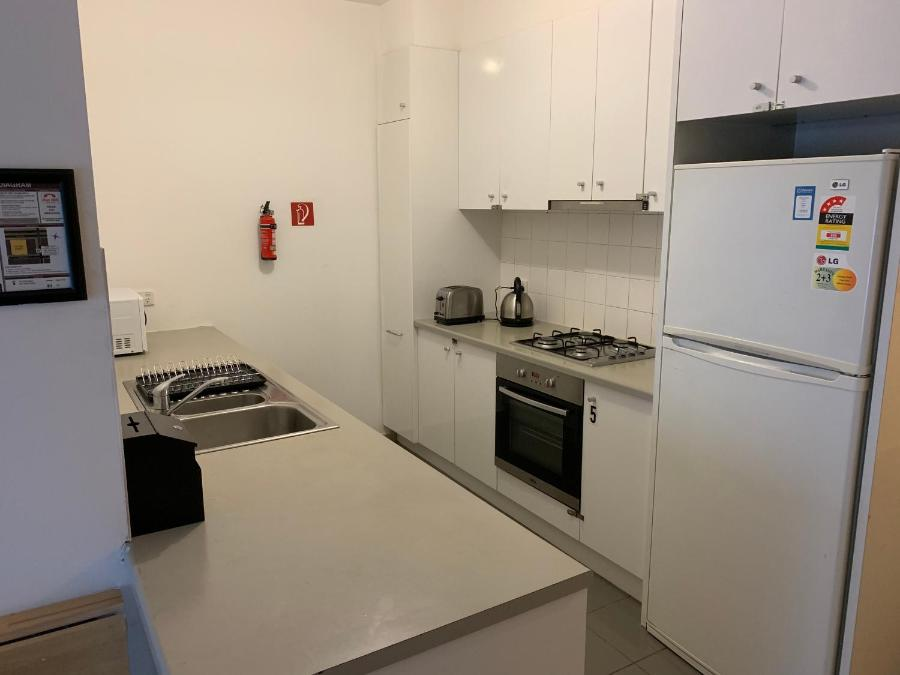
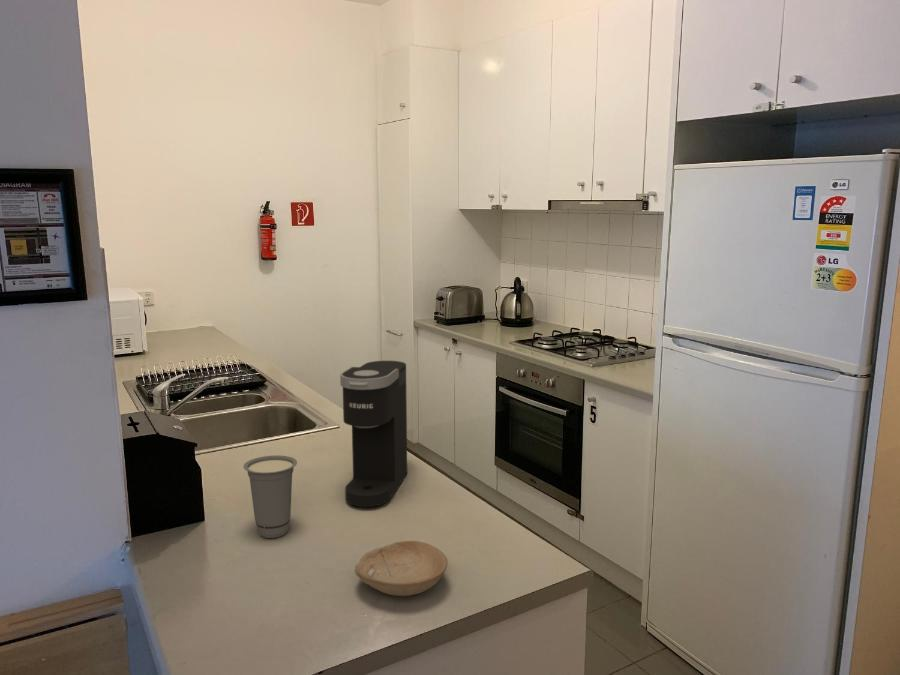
+ cup [243,455,298,539]
+ coffee maker [339,360,408,508]
+ bowl [354,540,449,597]
